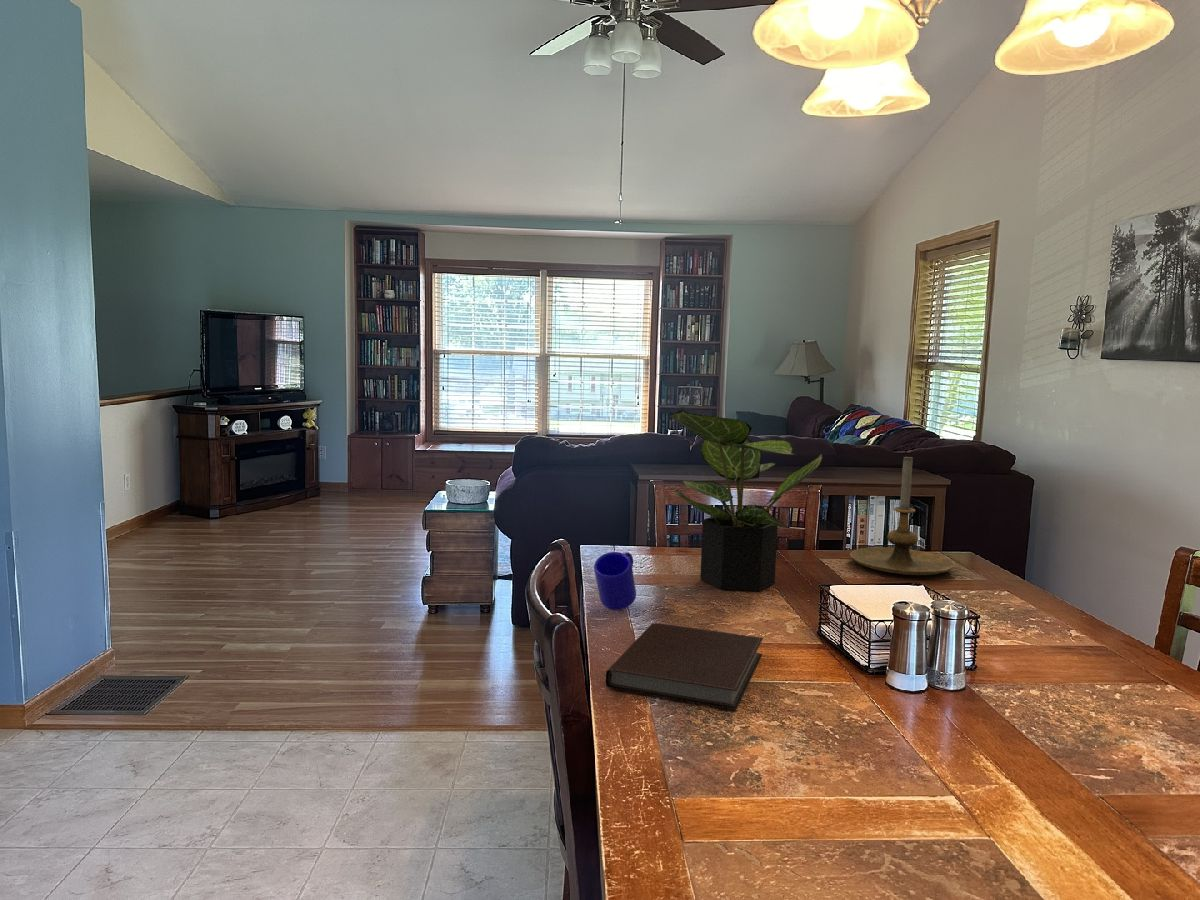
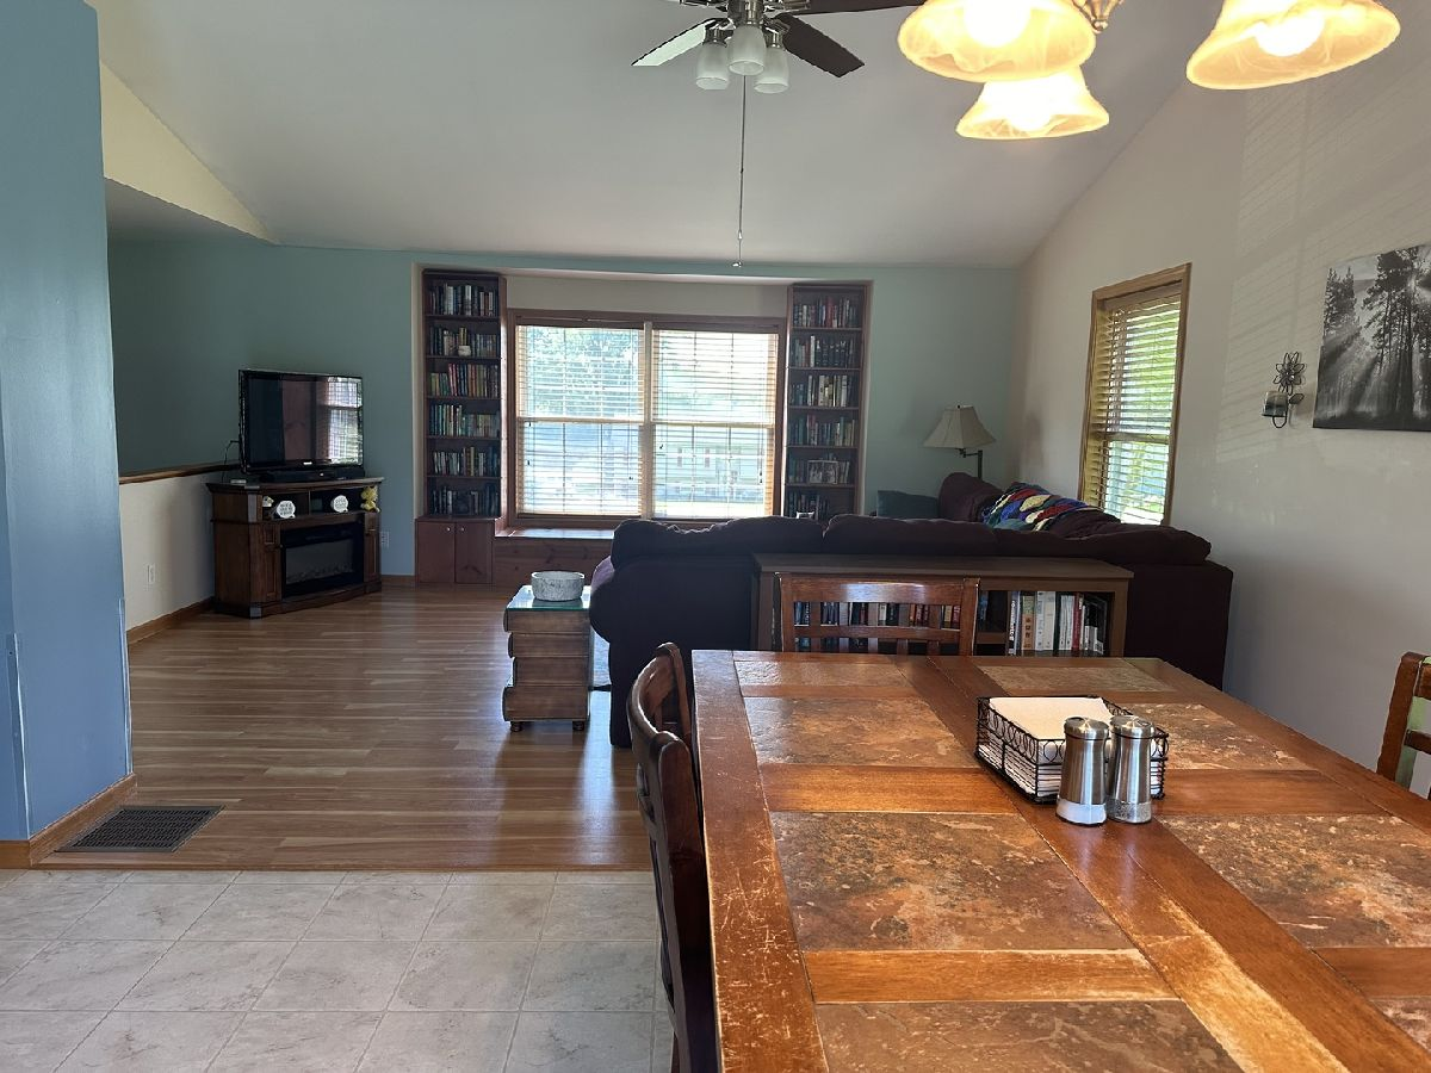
- potted plant [667,409,824,592]
- candle holder [849,455,955,576]
- notebook [605,622,764,711]
- mug [593,551,637,610]
